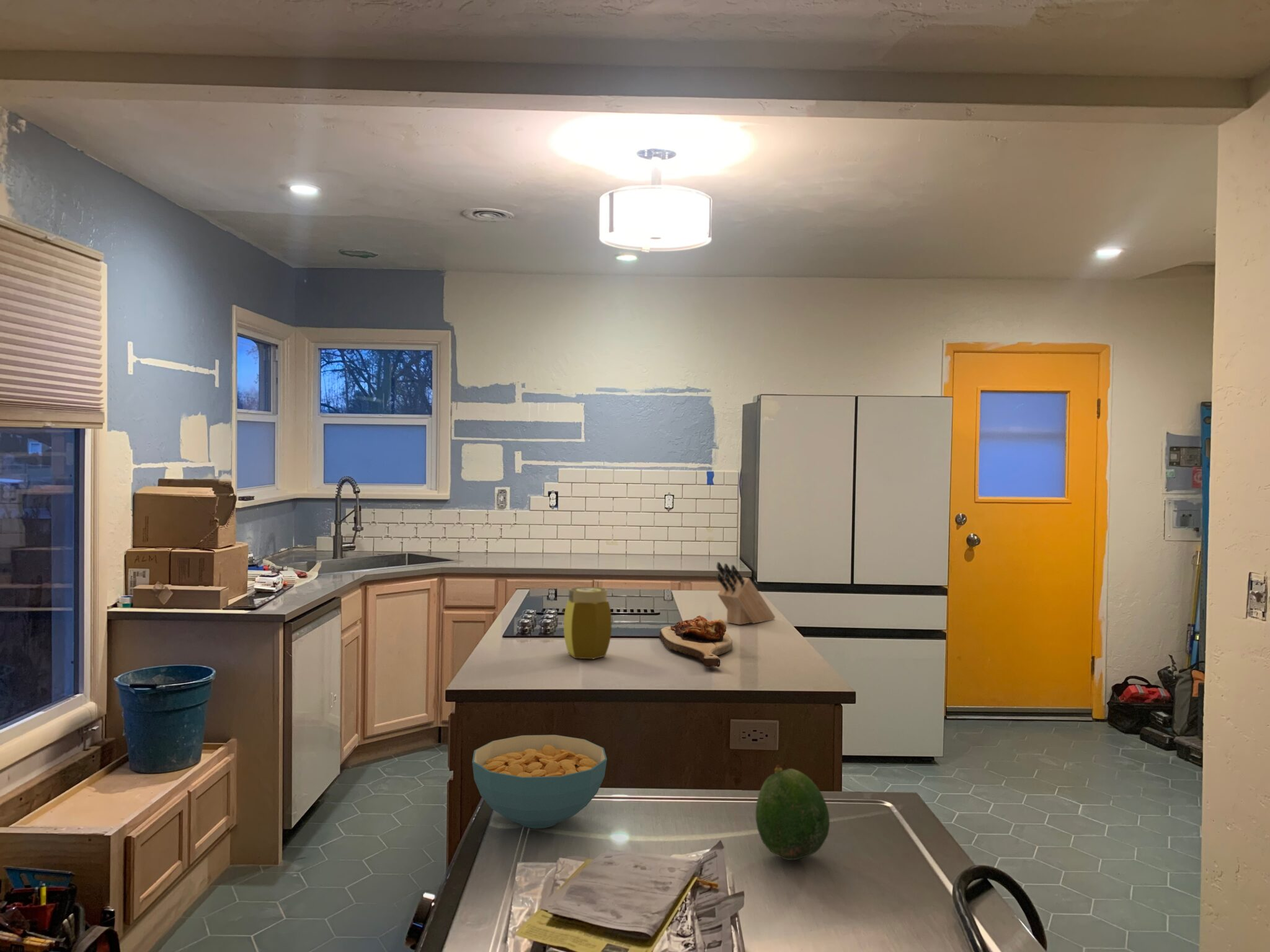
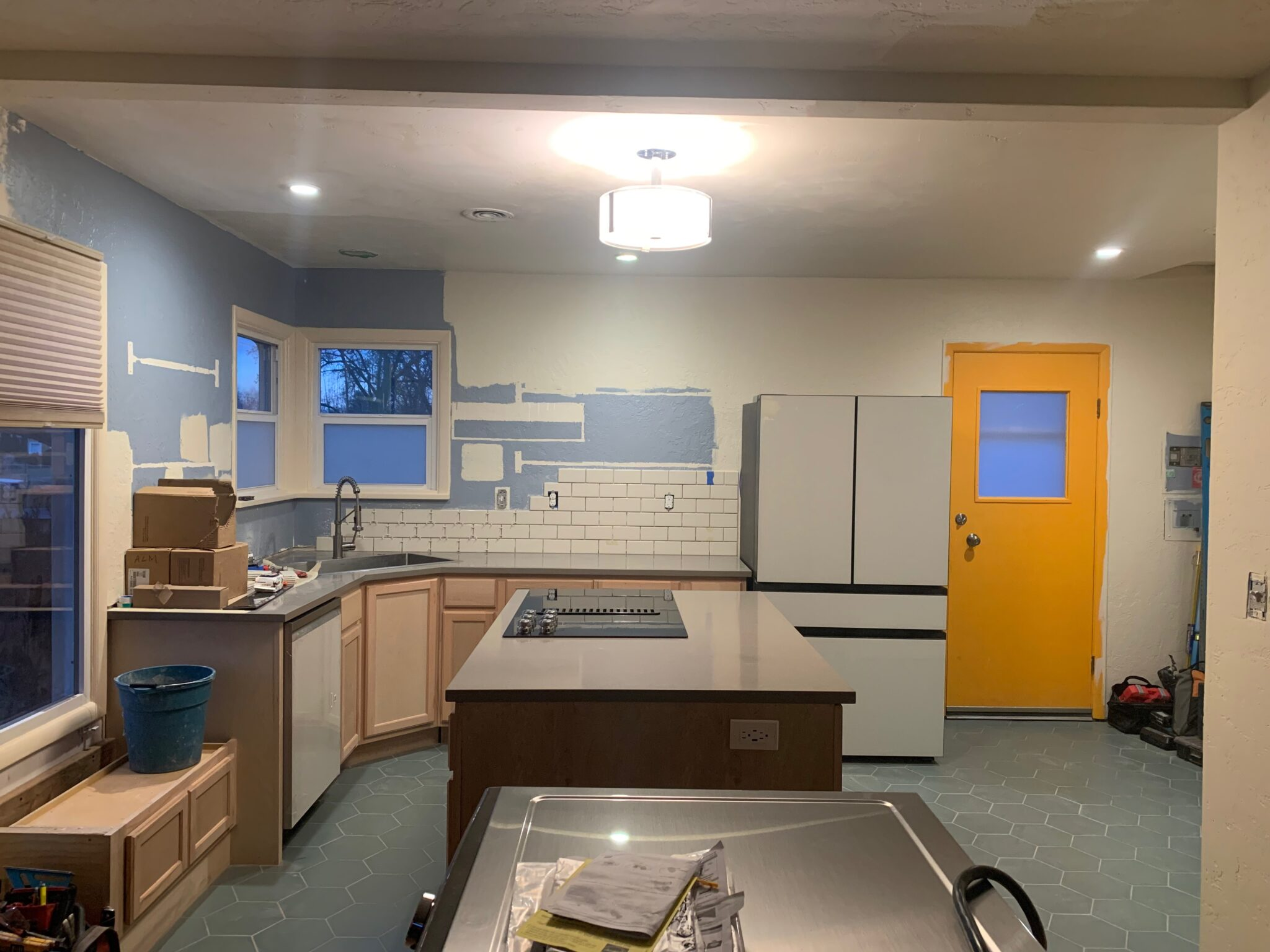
- fruit [755,764,830,860]
- cereal bowl [472,734,608,829]
- cutting board [659,615,733,668]
- knife block [716,562,776,625]
- jar [563,586,612,659]
